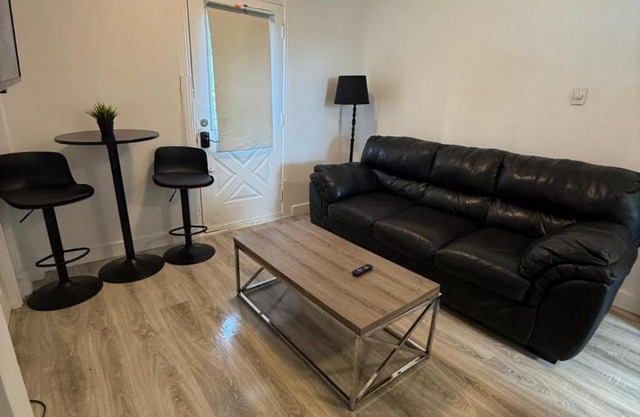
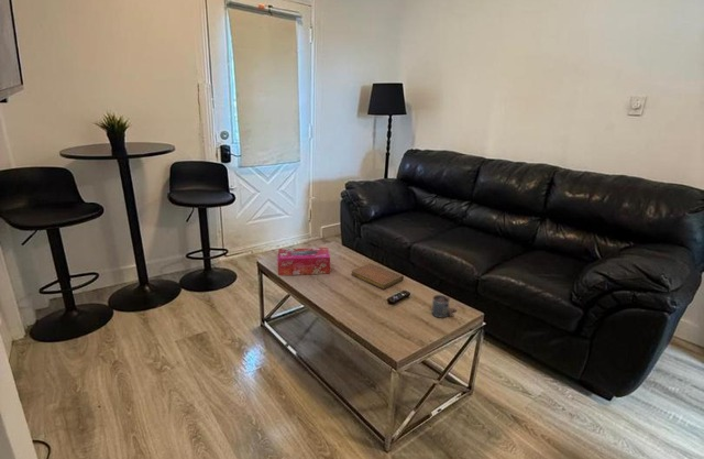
+ notebook [351,262,405,291]
+ paint can [430,294,458,319]
+ tissue box [276,247,331,276]
